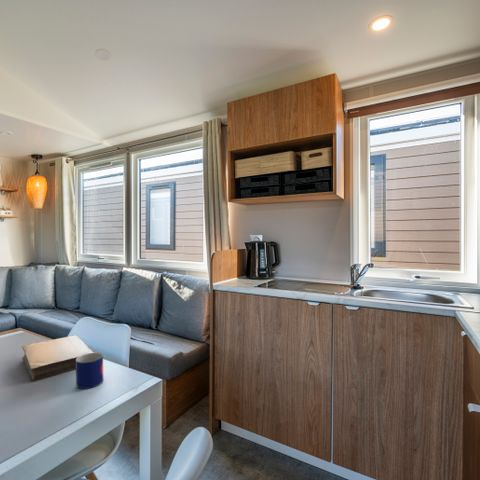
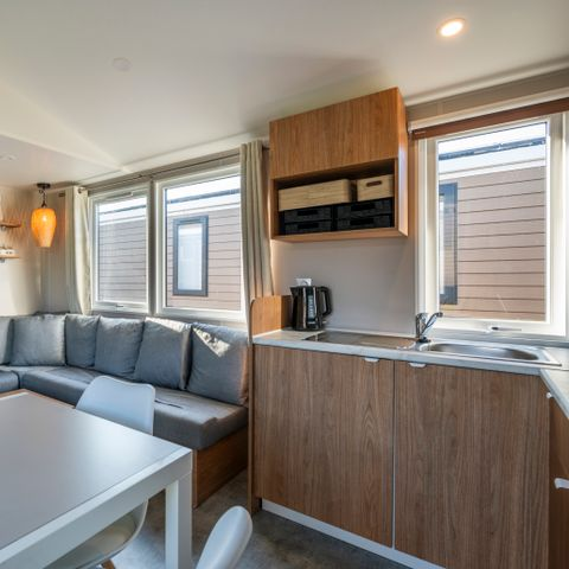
- mug [75,352,104,390]
- book [21,334,95,383]
